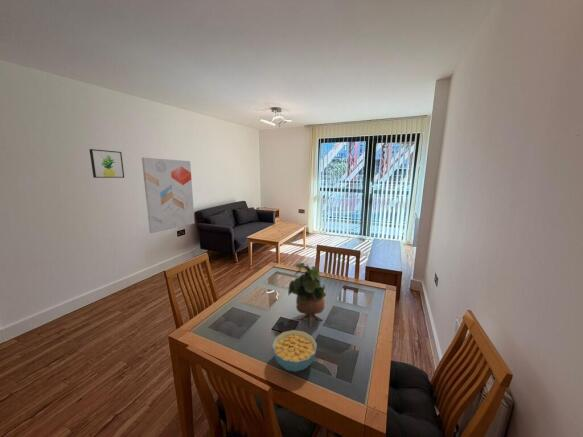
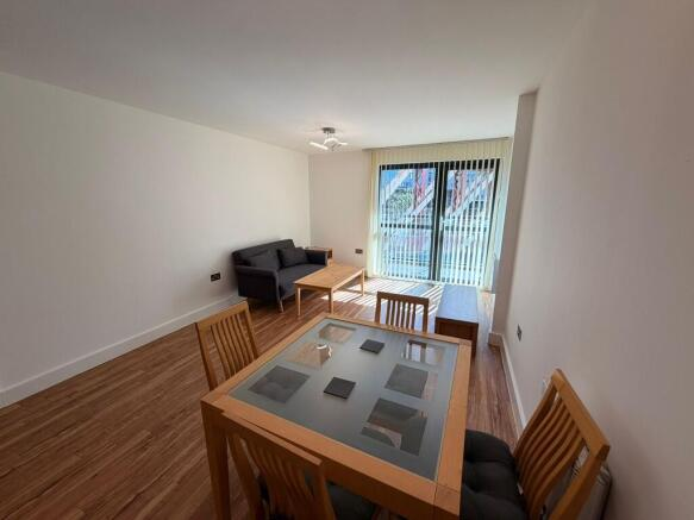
- potted plant [287,262,327,328]
- cereal bowl [271,329,318,373]
- wall art [88,148,125,179]
- wall art [141,156,196,234]
